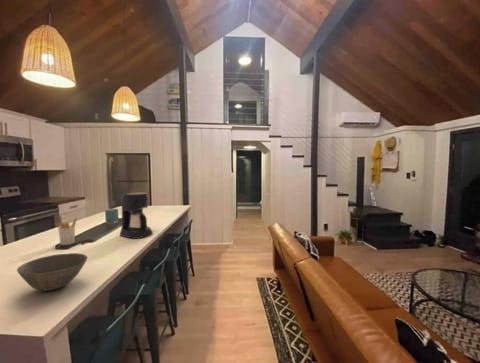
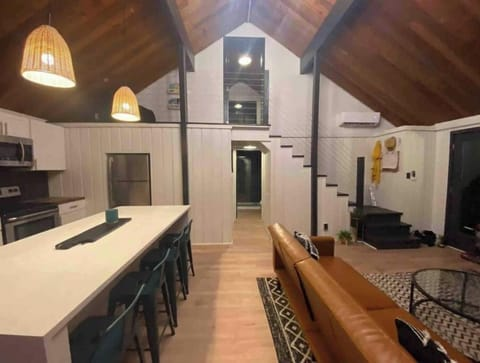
- bowl [16,252,88,292]
- coffee maker [119,191,154,239]
- utensil holder [54,217,78,246]
